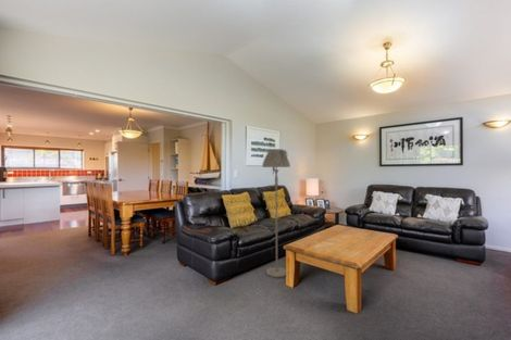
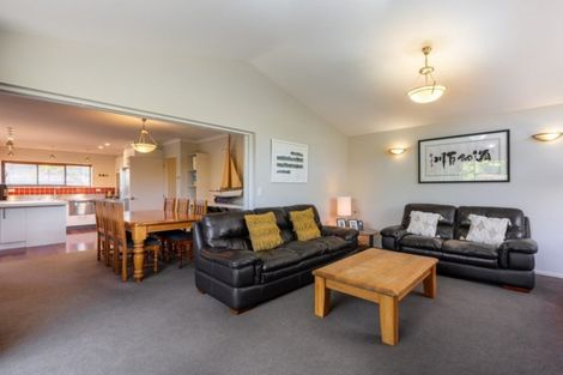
- floor lamp [261,148,291,278]
